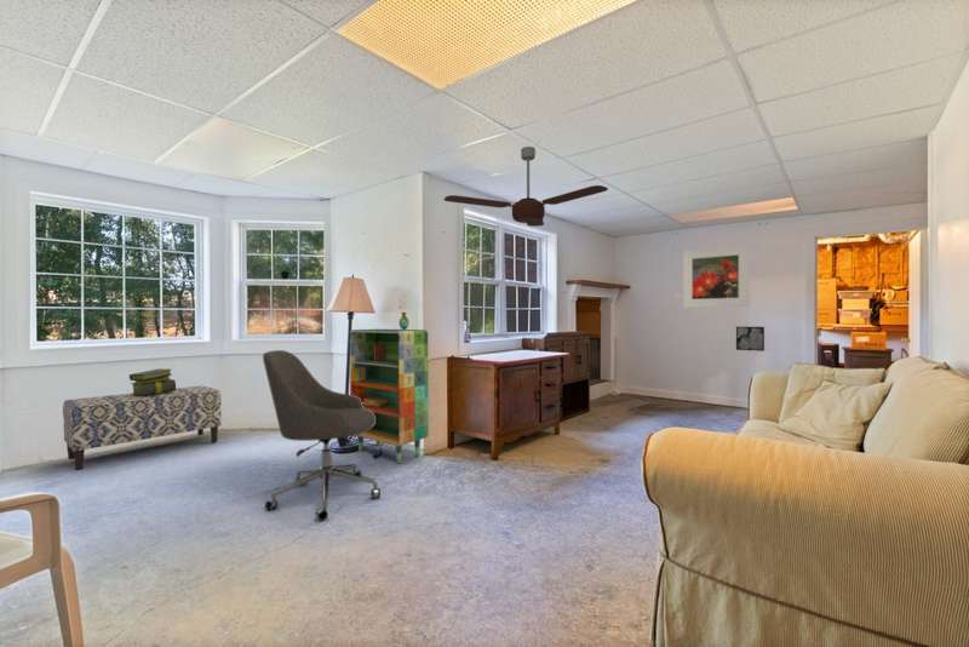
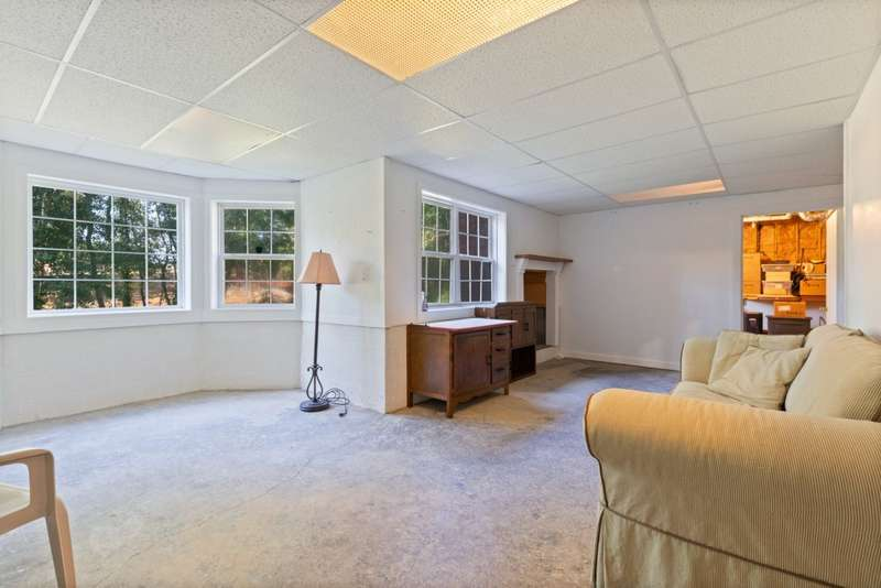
- chair [262,349,382,522]
- ceiling fan [443,145,609,228]
- stack of books [128,367,177,396]
- bench [62,384,223,471]
- wall art [735,326,766,353]
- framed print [682,244,750,309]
- shelving unit [349,311,430,464]
